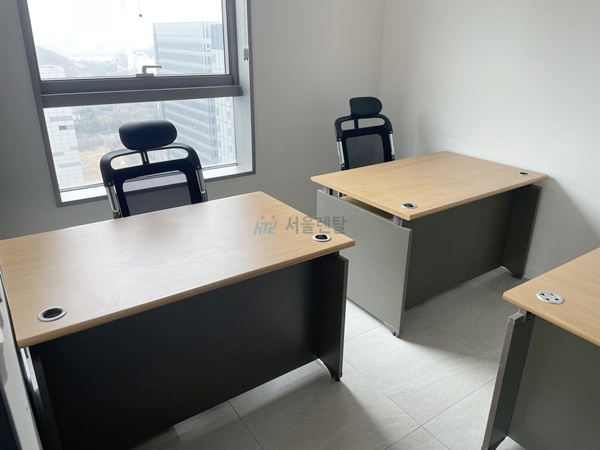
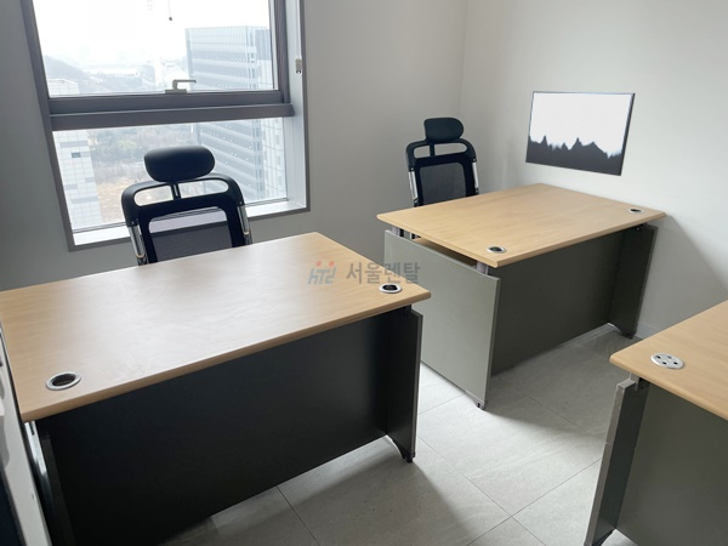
+ wall art [524,90,636,177]
